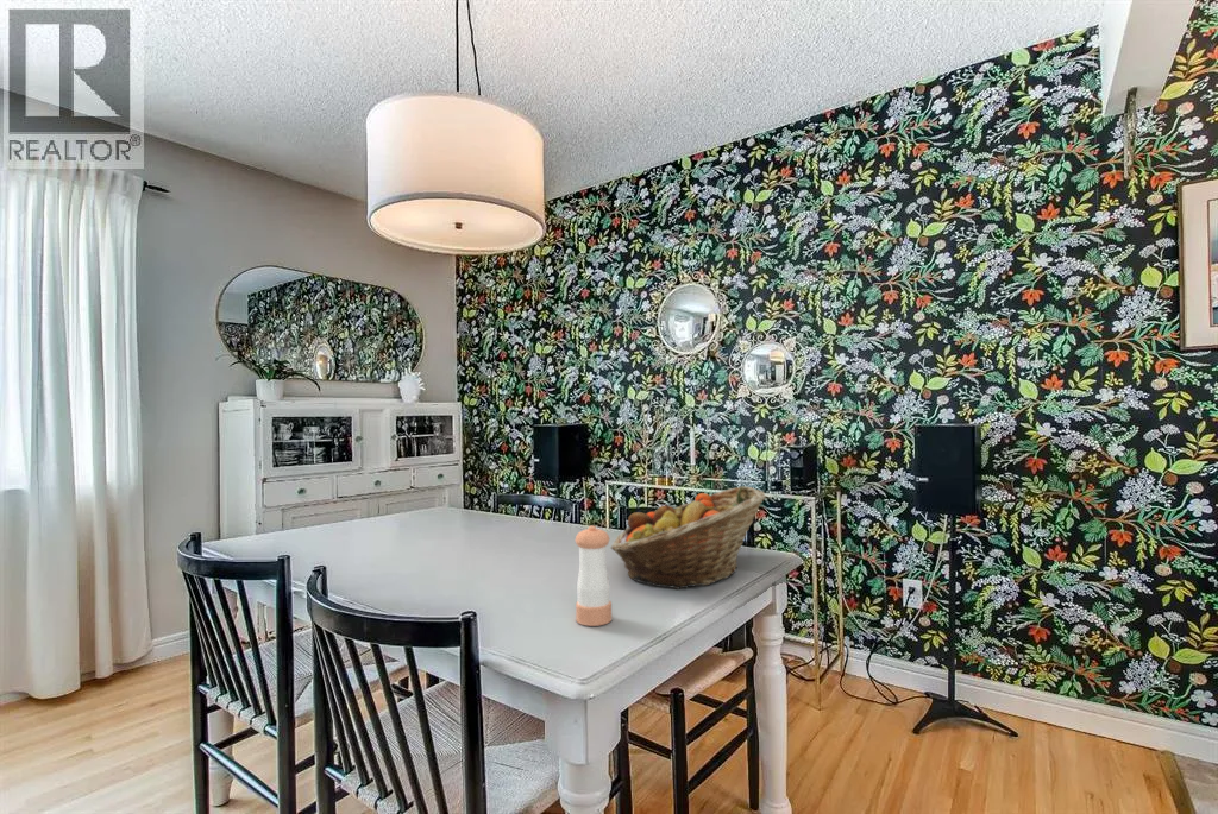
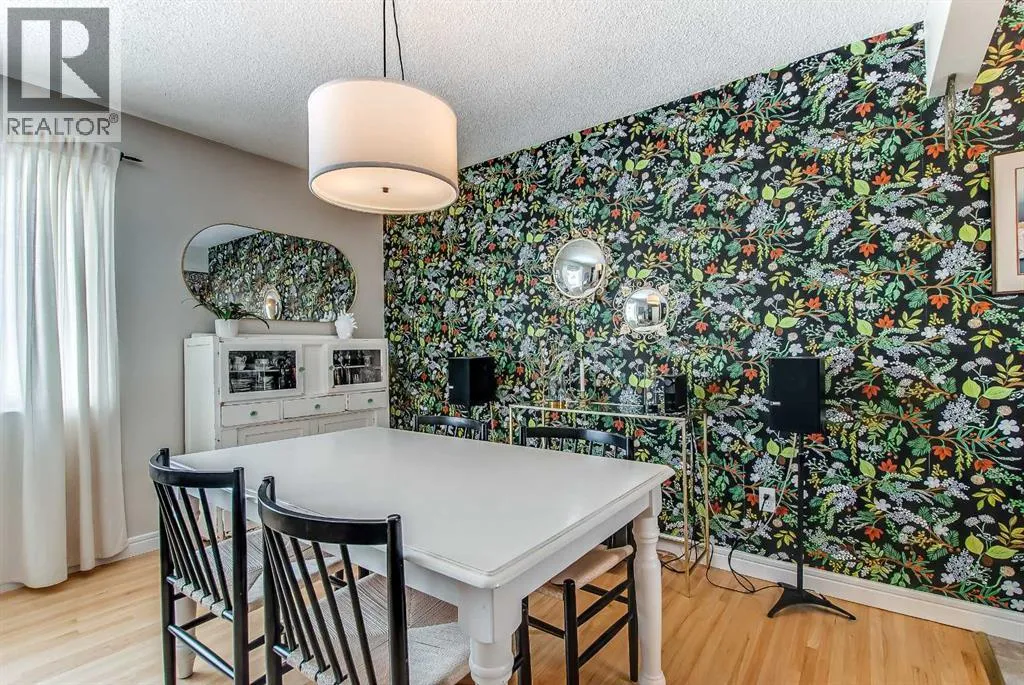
- fruit basket [610,485,767,591]
- pepper shaker [575,525,613,627]
